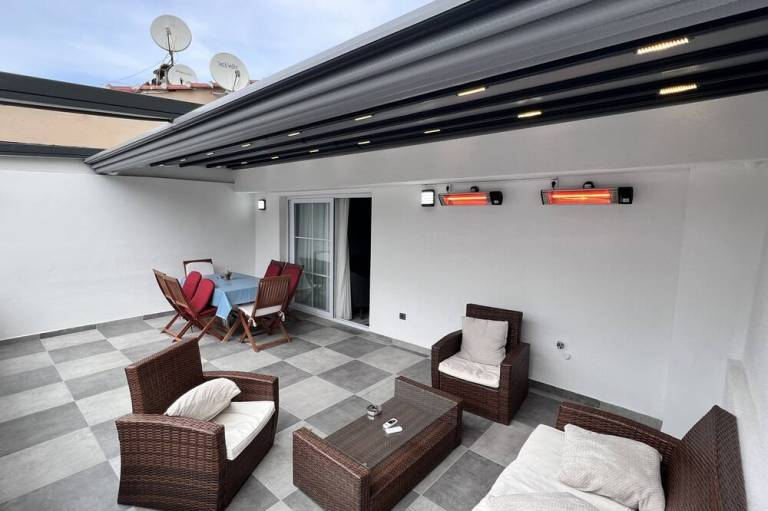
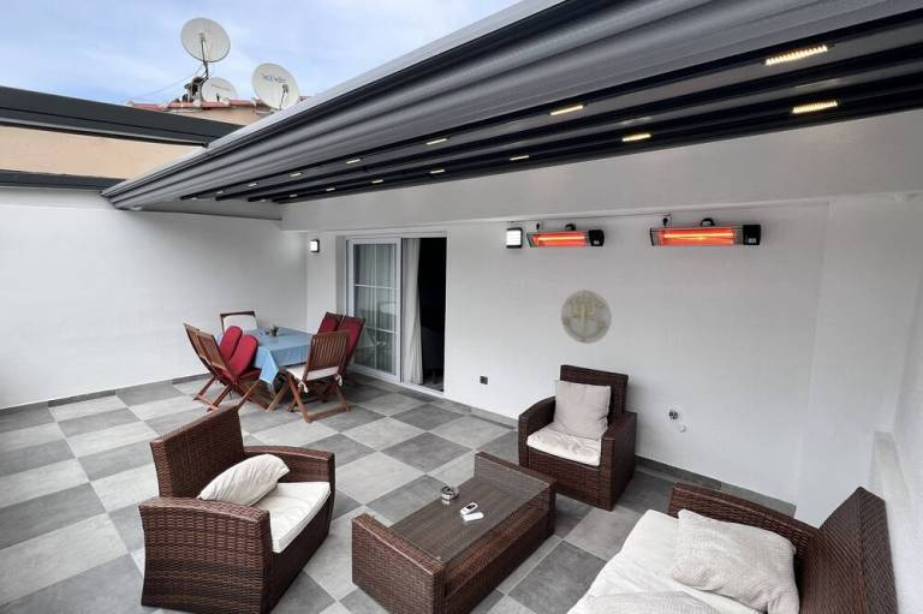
+ wall decoration [560,288,613,345]
